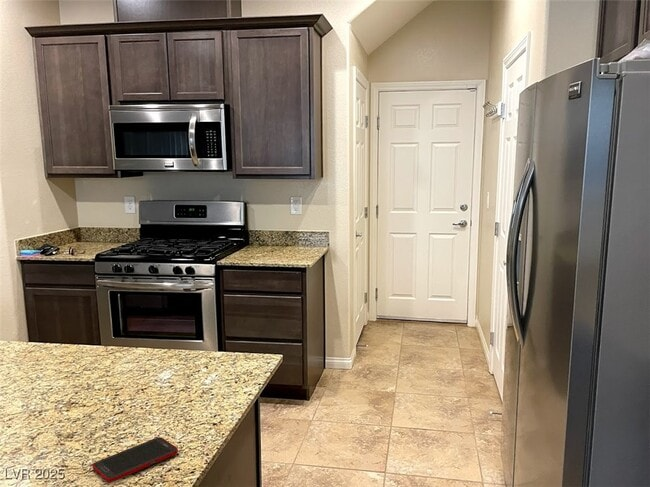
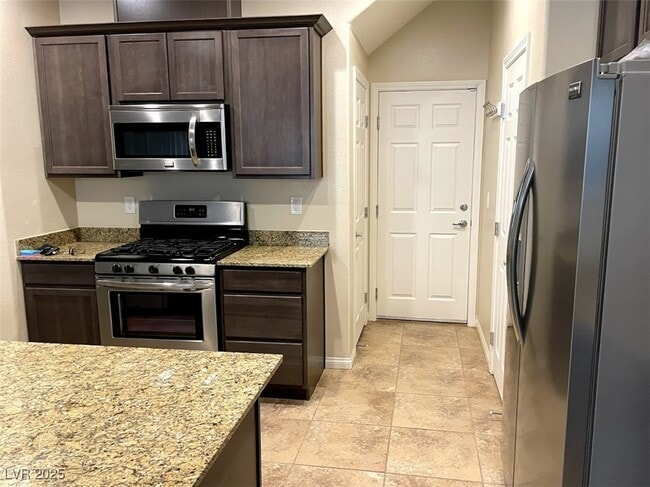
- cell phone [91,436,179,484]
